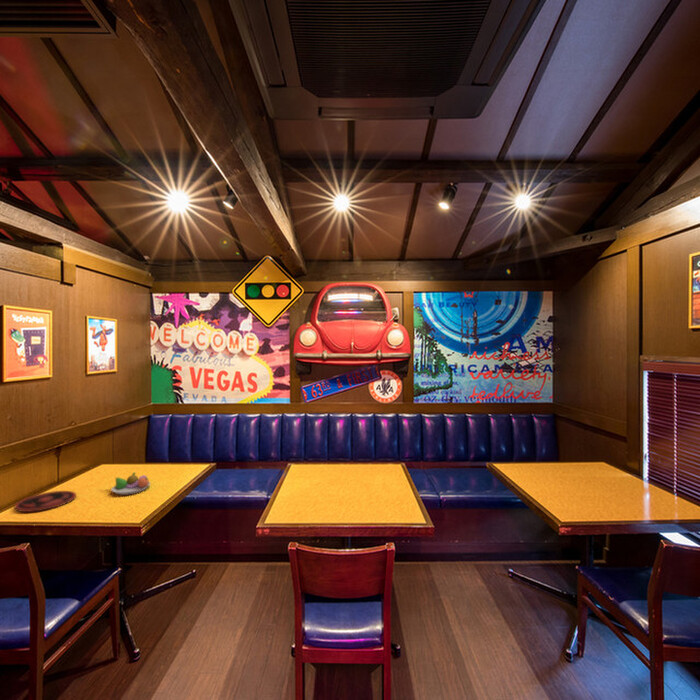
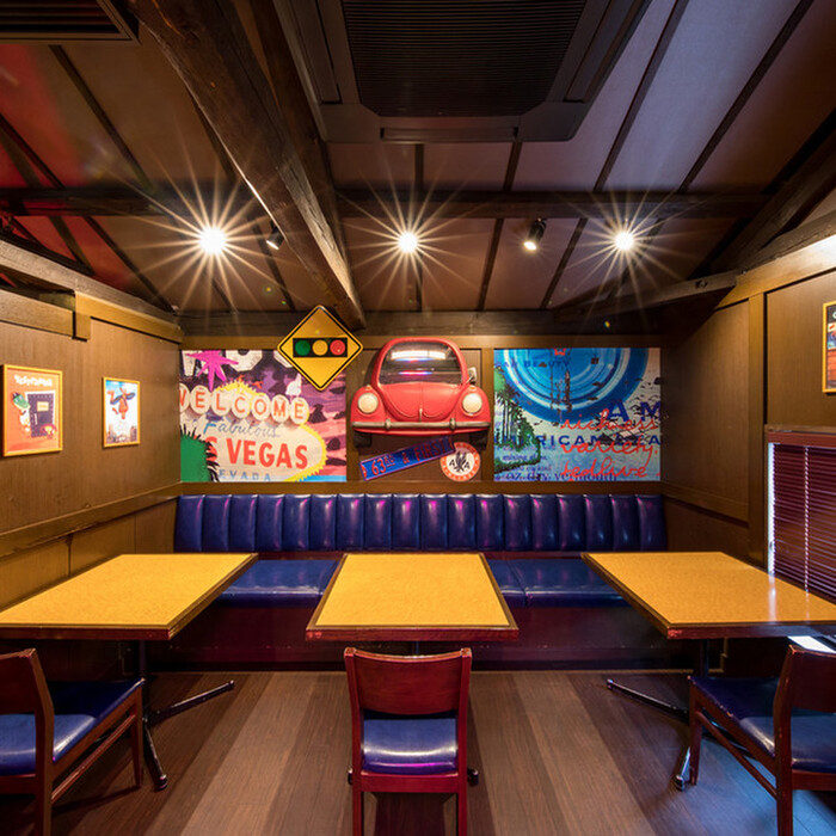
- fruit bowl [110,471,151,496]
- plate [14,490,77,513]
